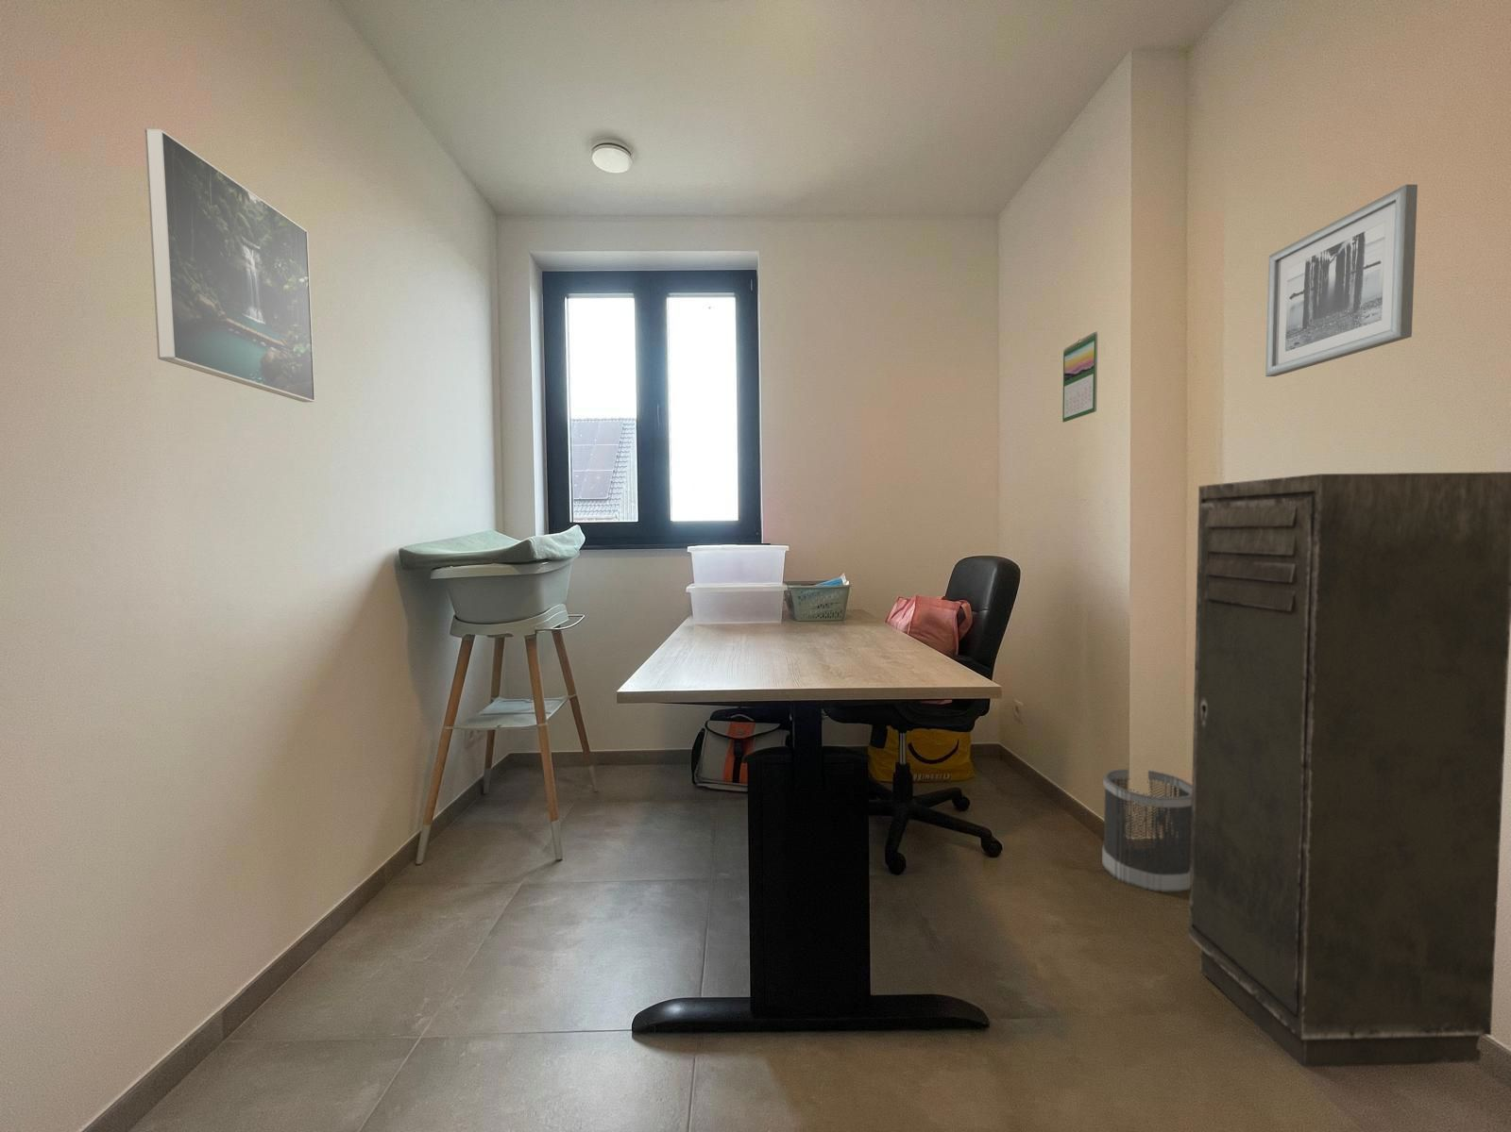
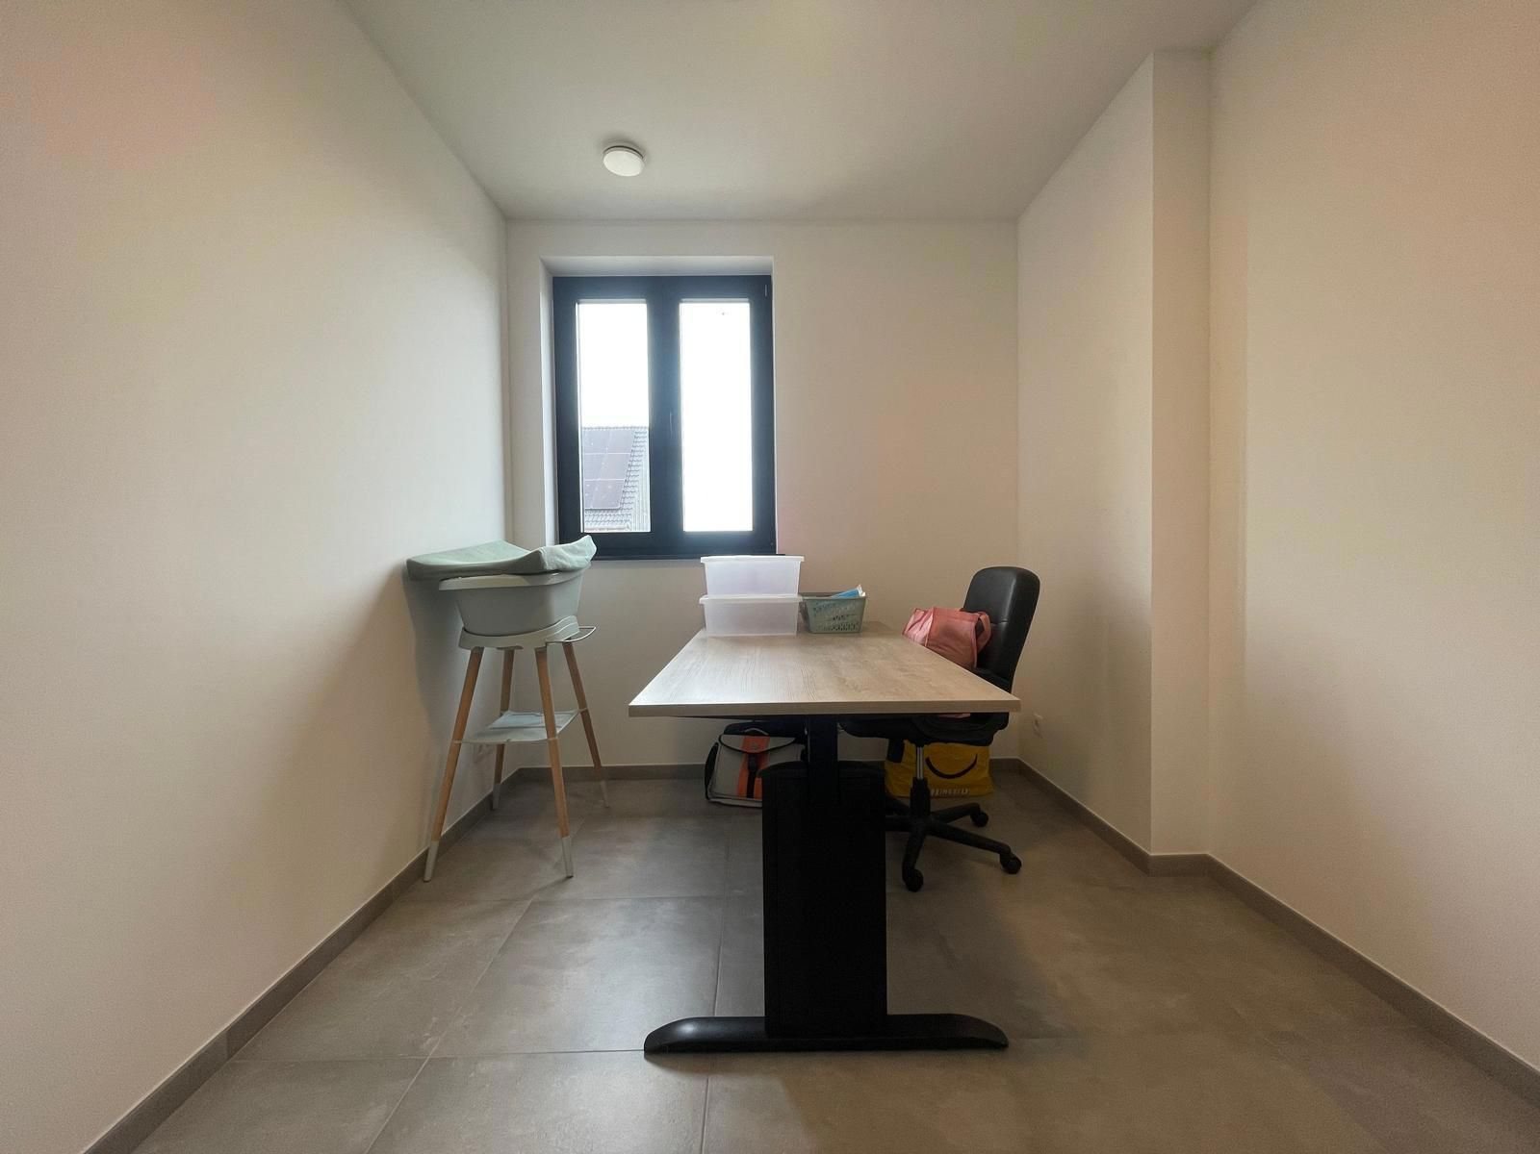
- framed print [144,128,316,403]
- wall art [1265,184,1418,377]
- wastebasket [1102,768,1192,893]
- storage cabinet [1189,471,1511,1068]
- calendar [1061,331,1098,423]
